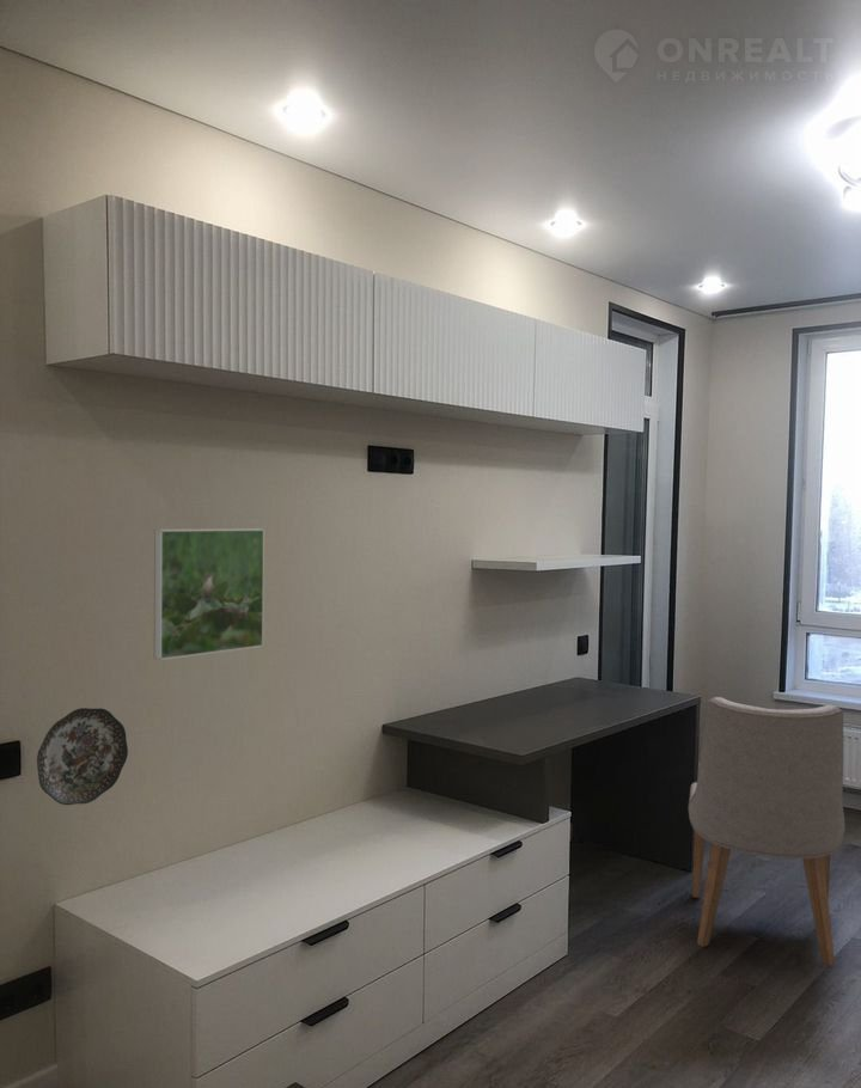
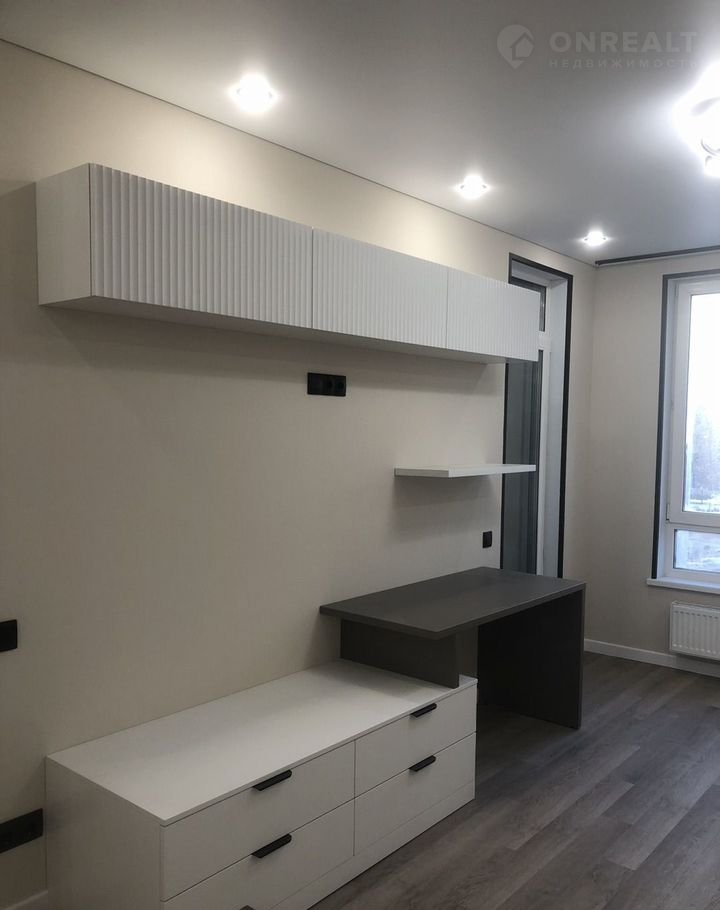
- decorative plate [36,707,129,806]
- chair [688,696,847,967]
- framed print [153,527,265,661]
